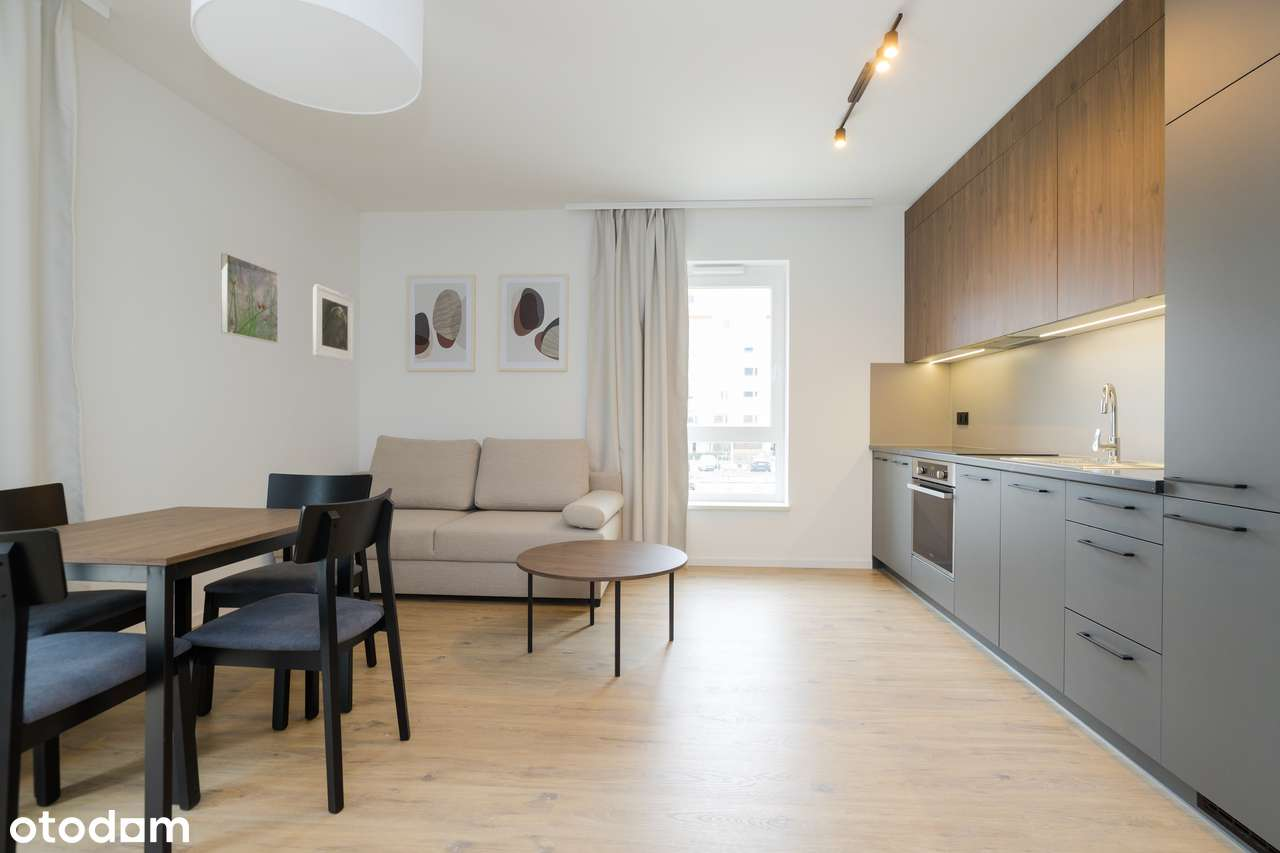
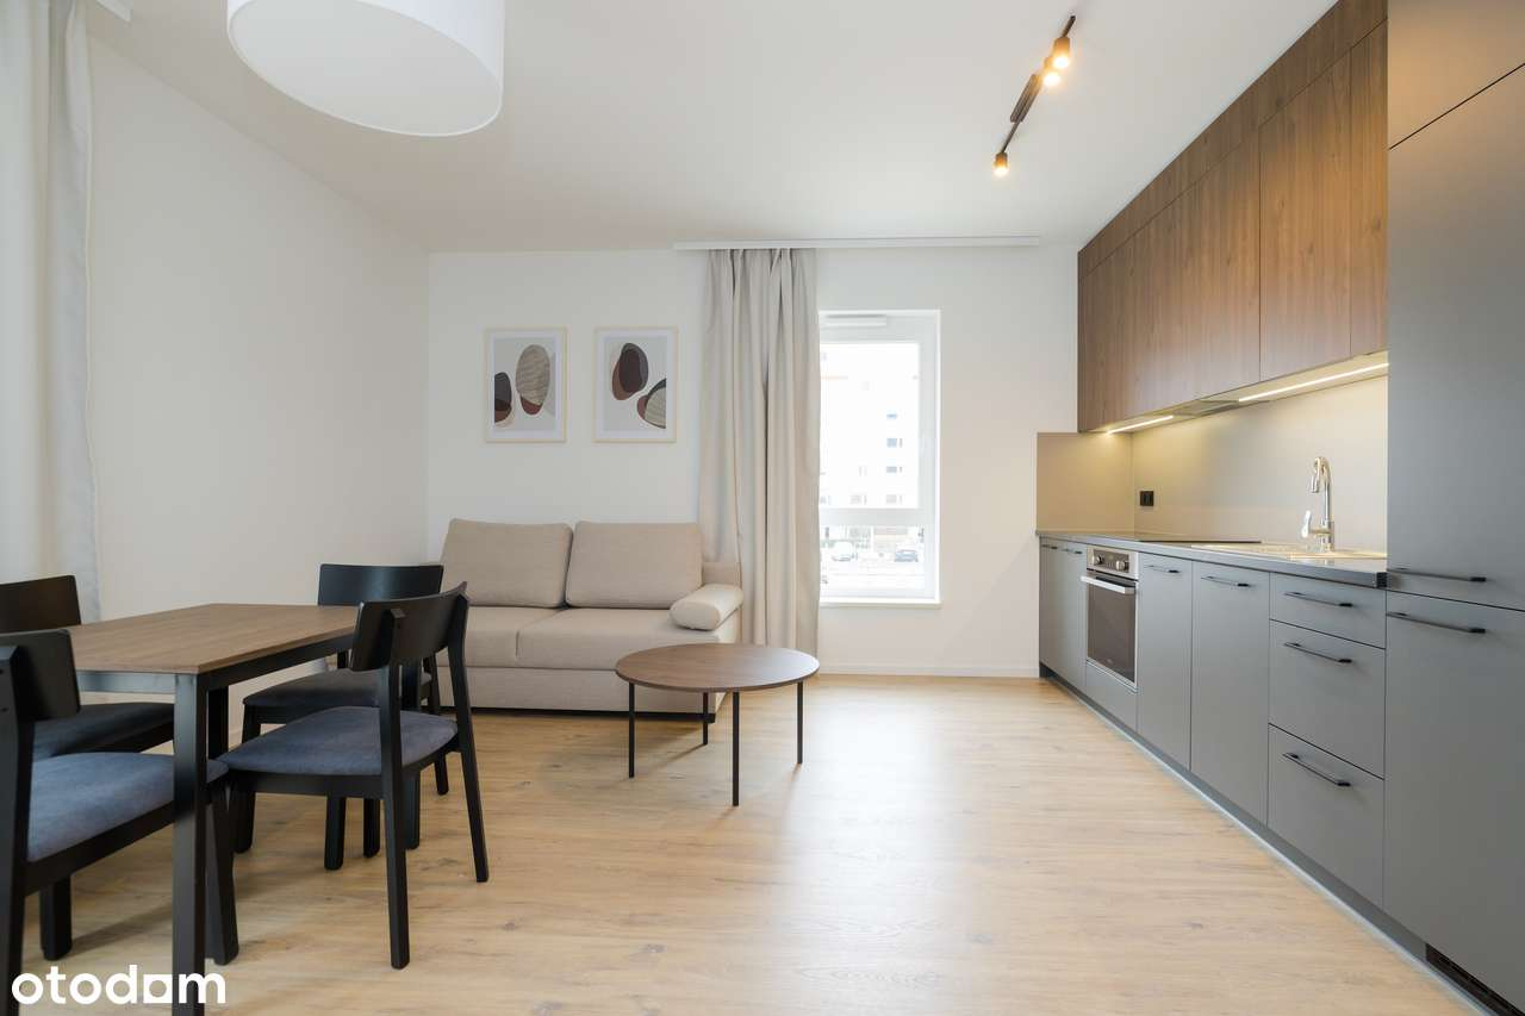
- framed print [220,253,279,344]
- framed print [312,283,355,363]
